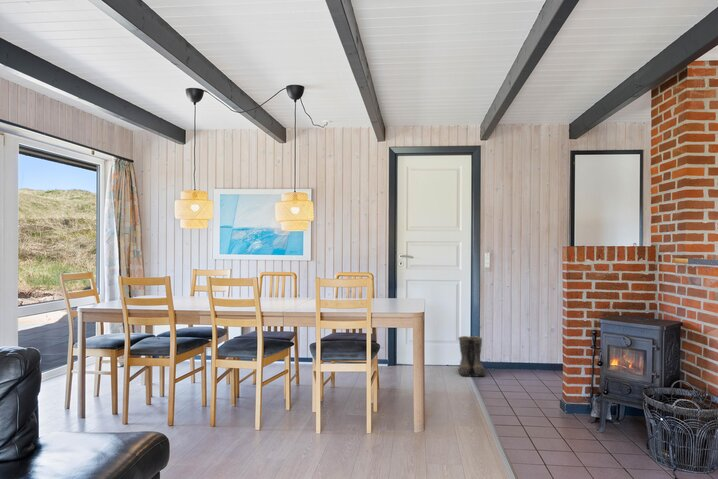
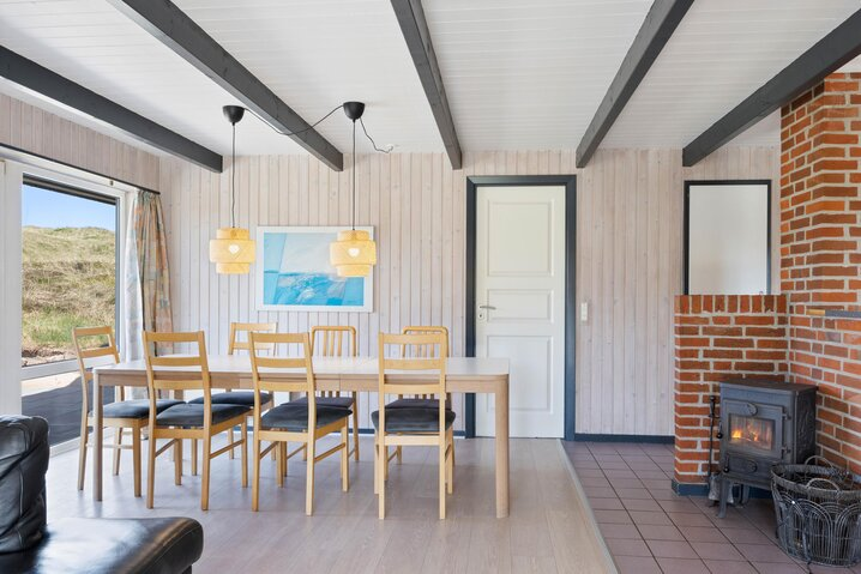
- boots [457,335,487,378]
